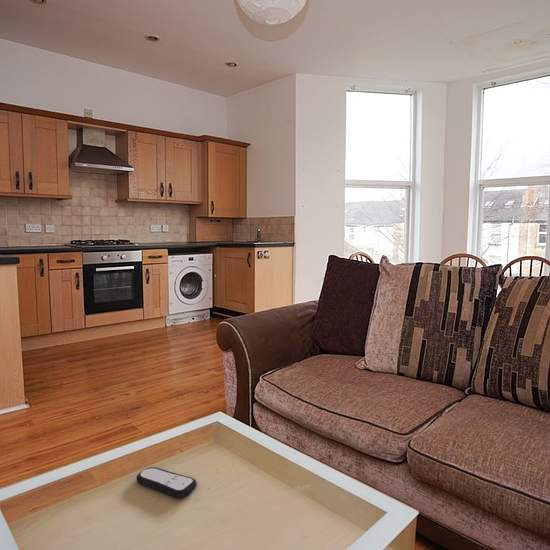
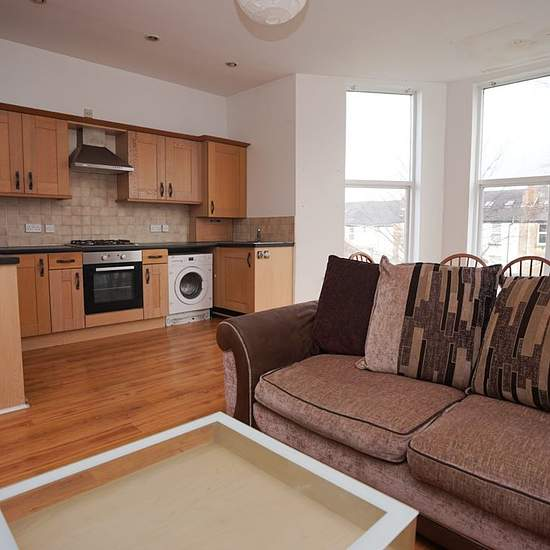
- remote control [135,466,198,499]
